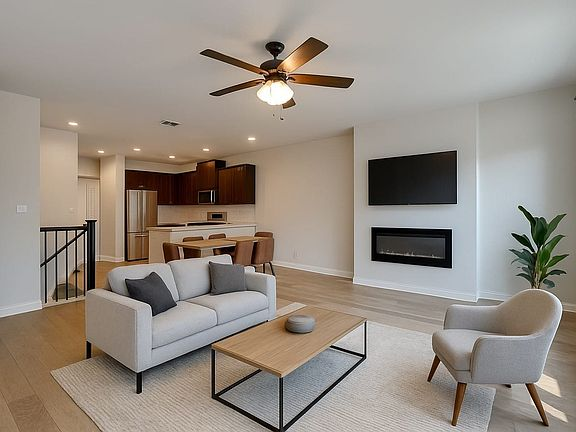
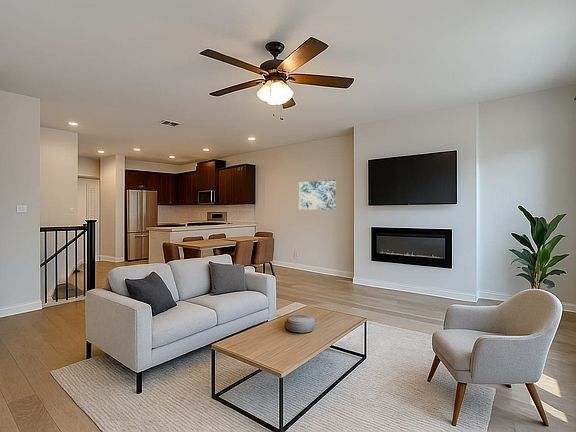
+ wall art [298,179,337,211]
